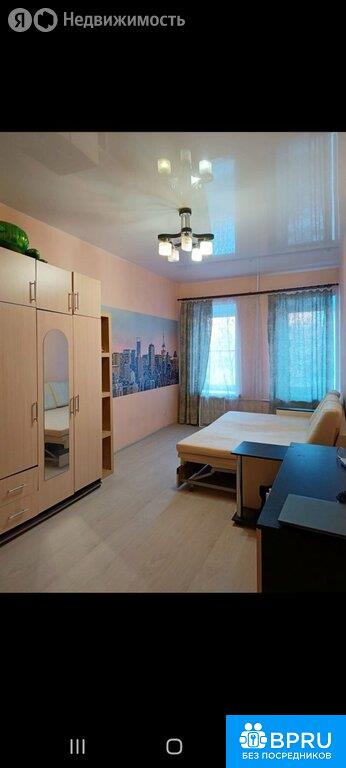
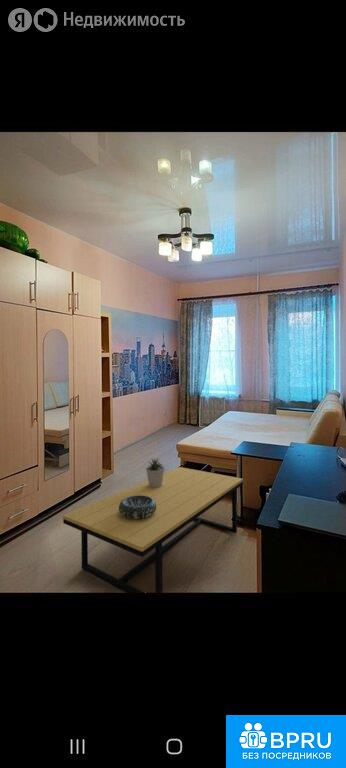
+ decorative bowl [119,495,156,519]
+ coffee table [62,466,244,594]
+ potted plant [143,457,166,487]
